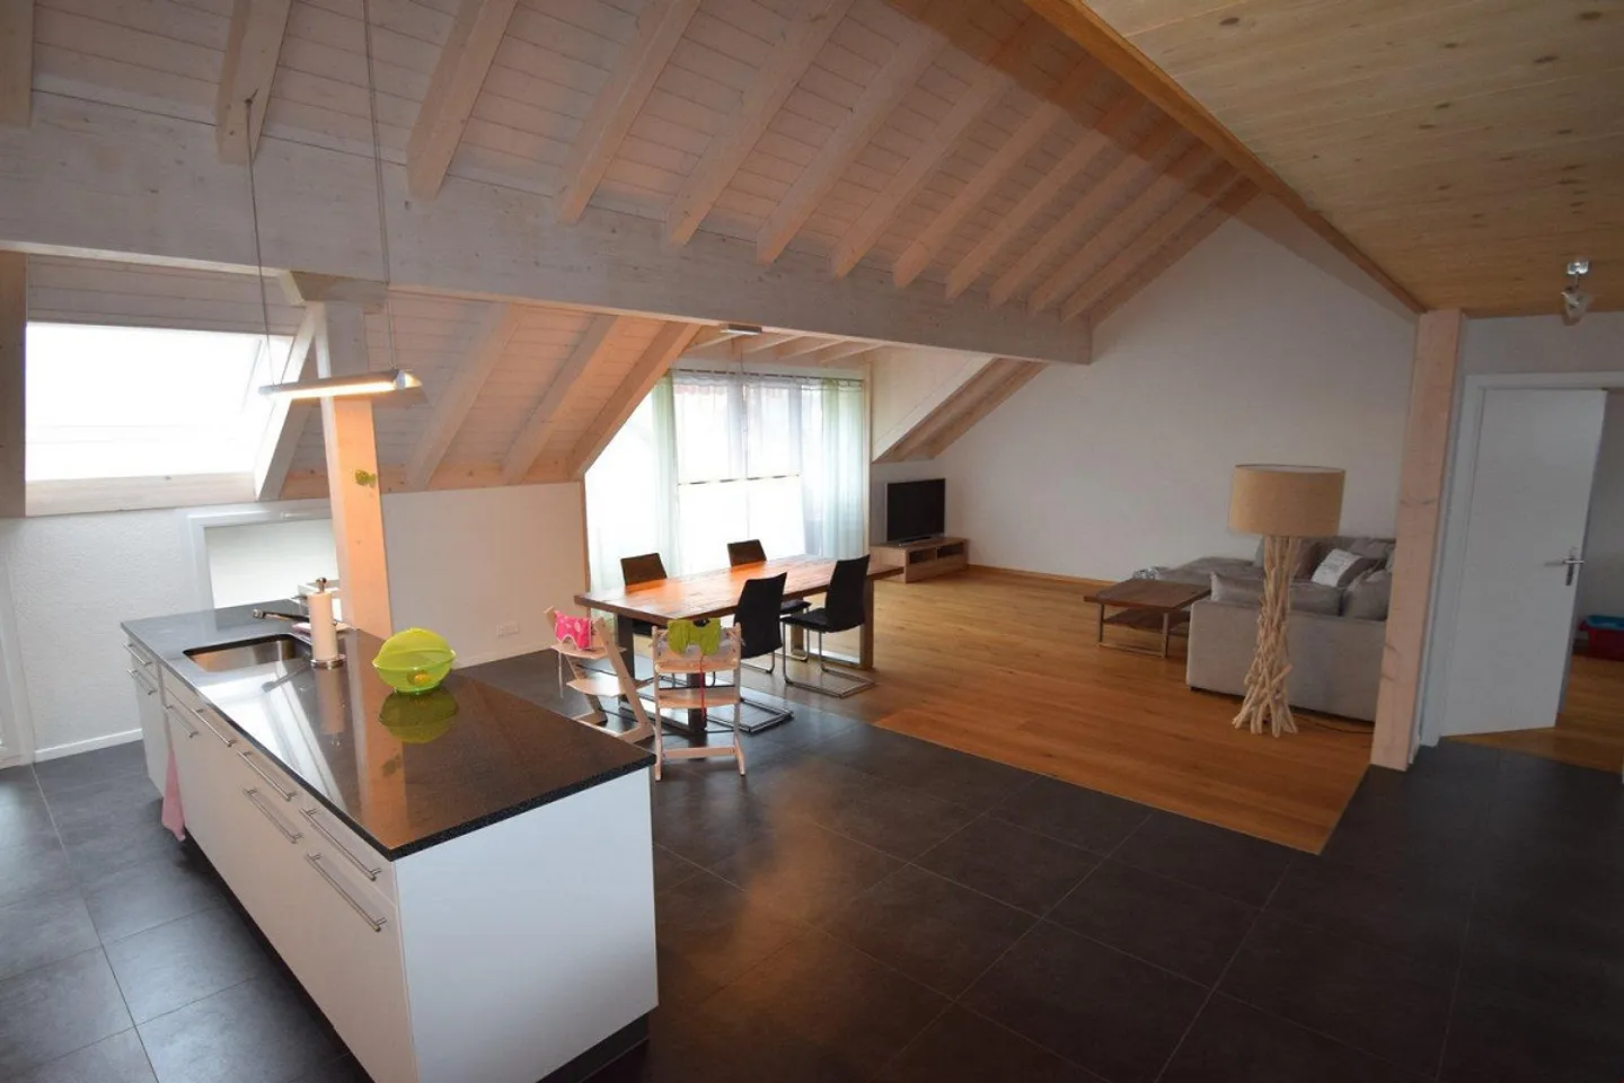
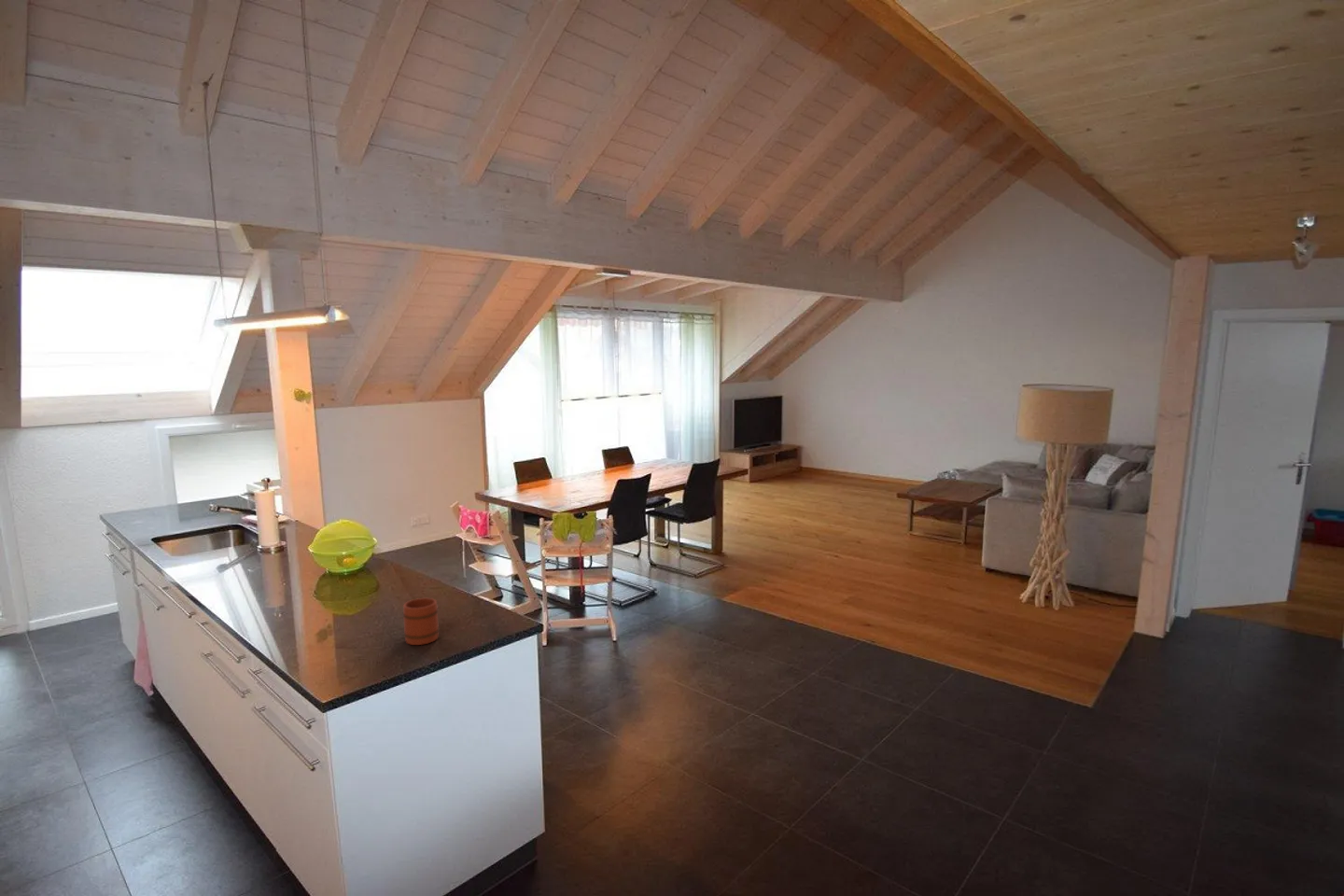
+ mug [402,597,440,646]
